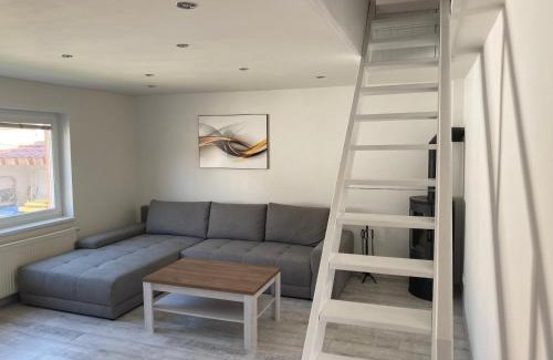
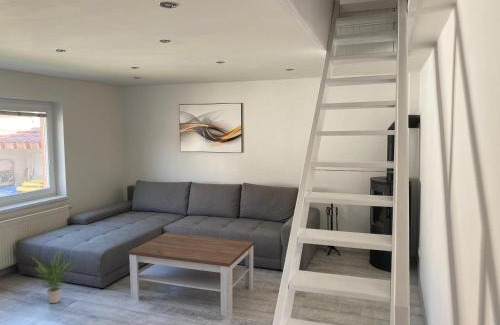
+ potted plant [32,249,75,304]
